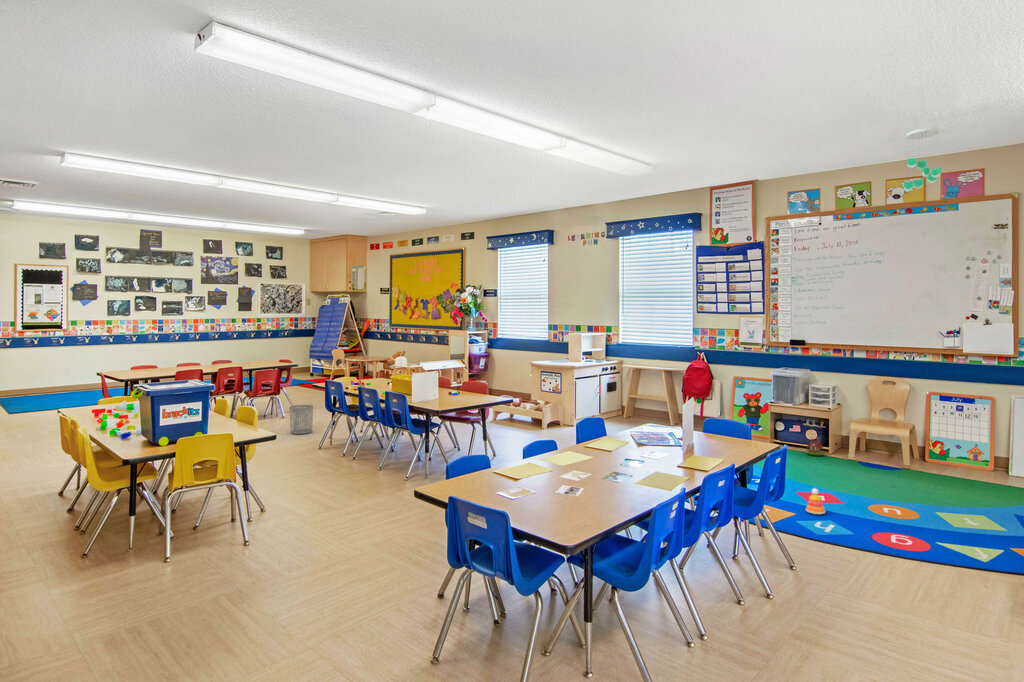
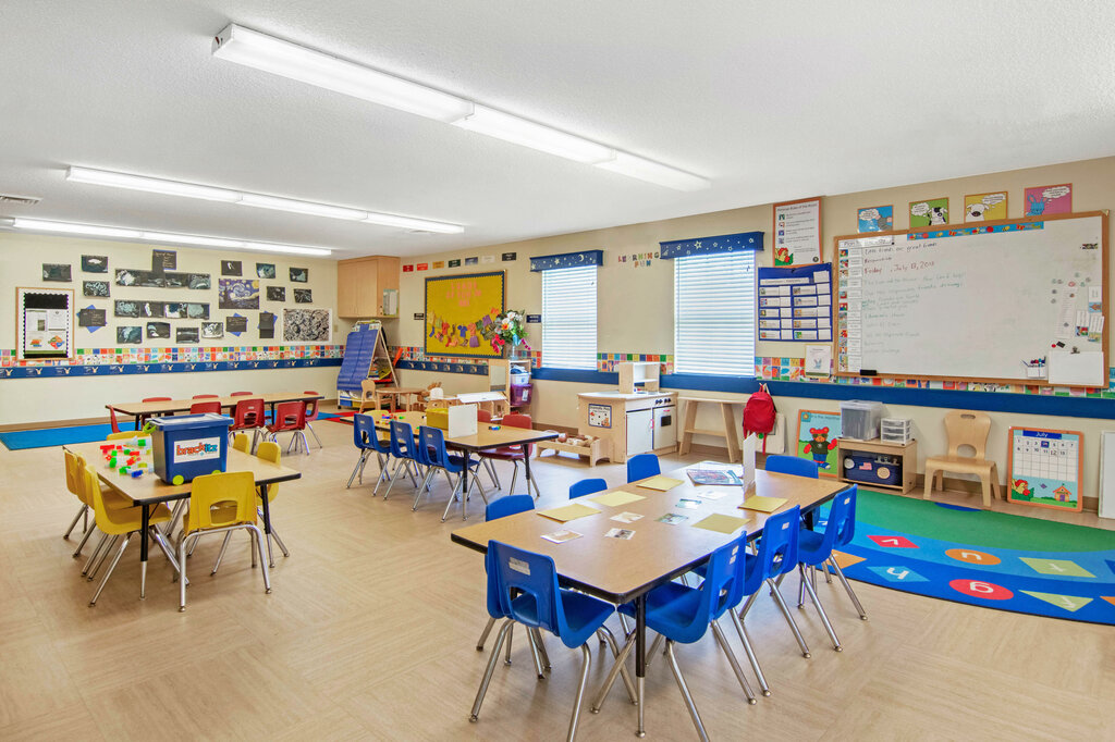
- stacking toy [805,487,827,515]
- ceiling mobile [903,127,942,192]
- waste bin [288,404,314,435]
- toy house [805,436,825,456]
